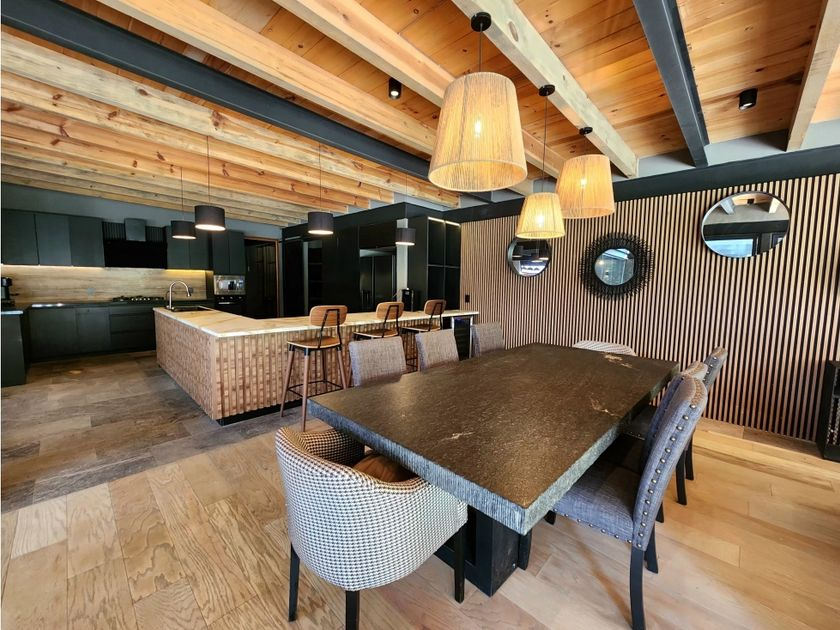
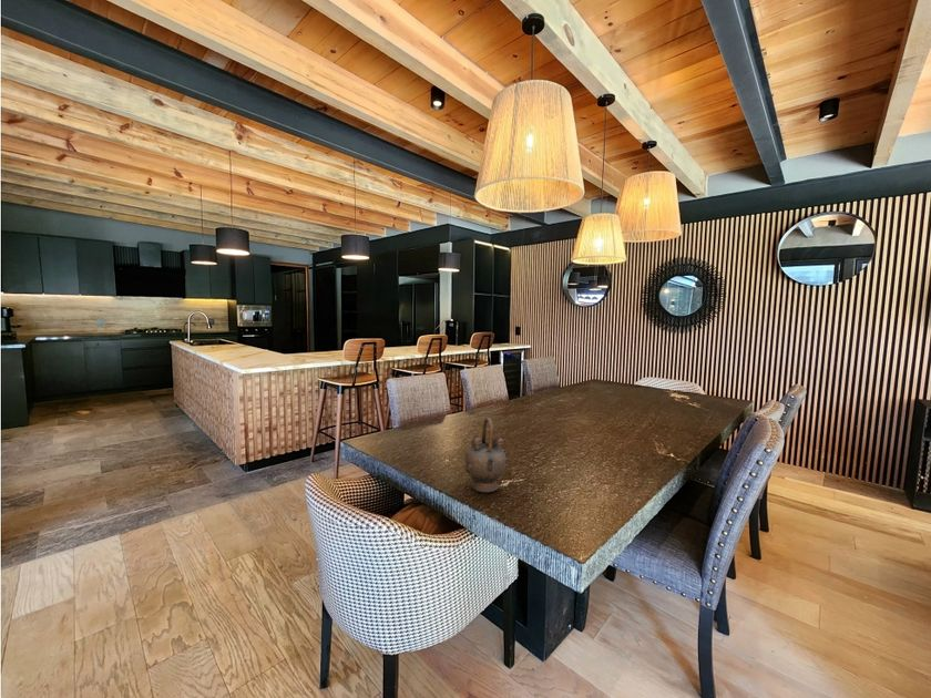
+ teapot [464,417,508,493]
